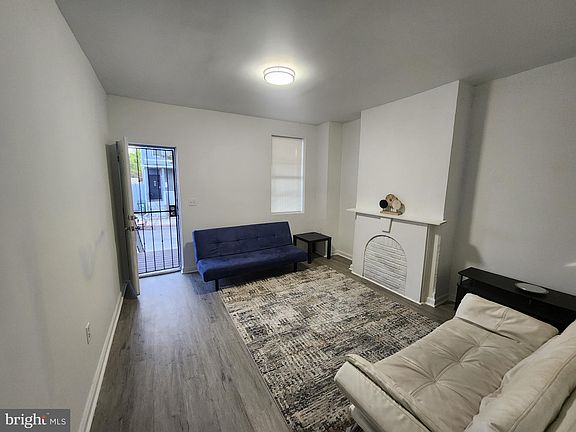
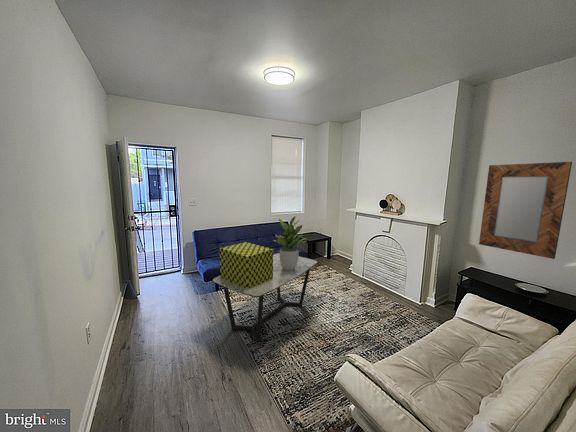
+ home mirror [478,161,573,260]
+ potted plant [272,215,308,271]
+ coffee table [212,252,318,343]
+ decorative box [219,241,274,289]
